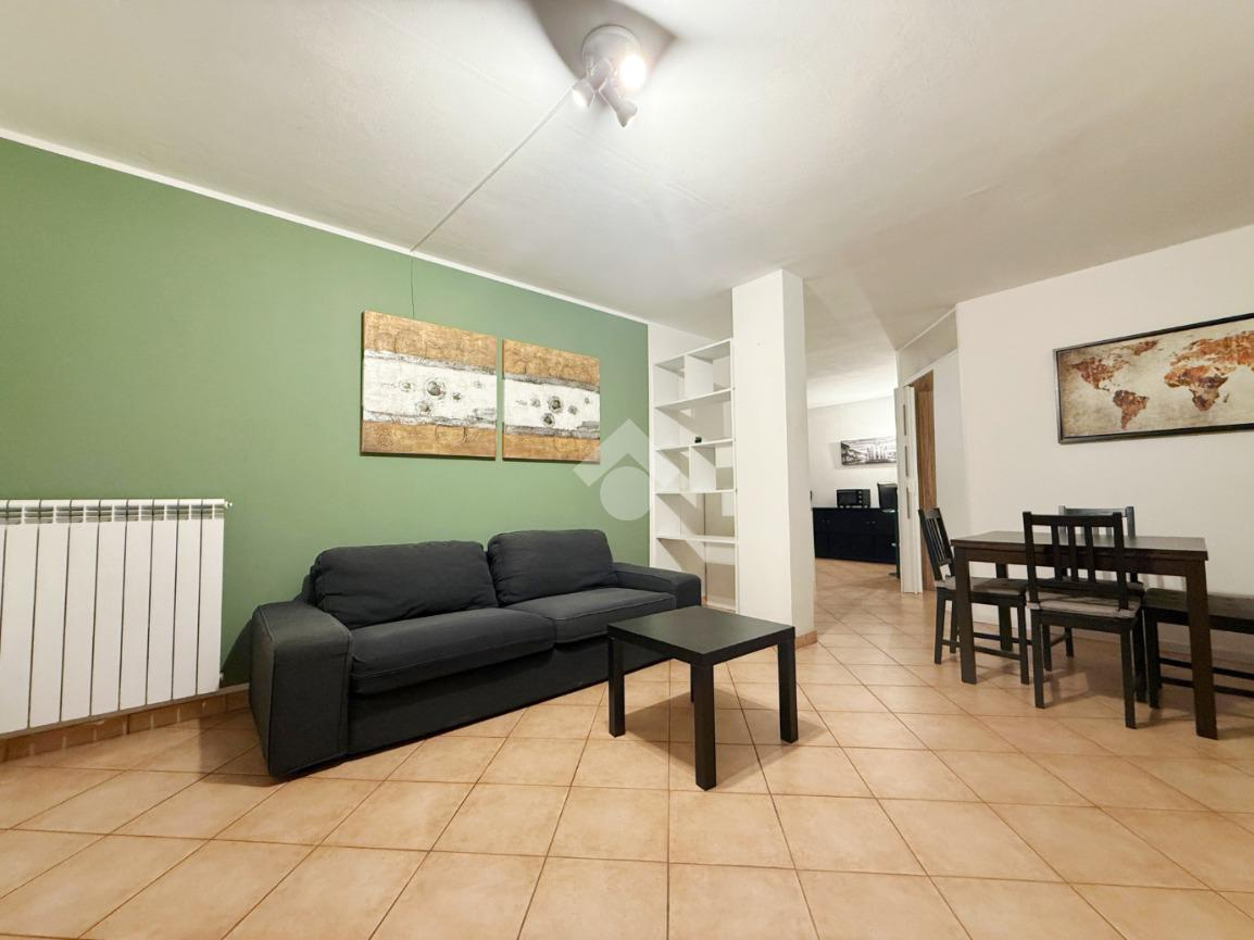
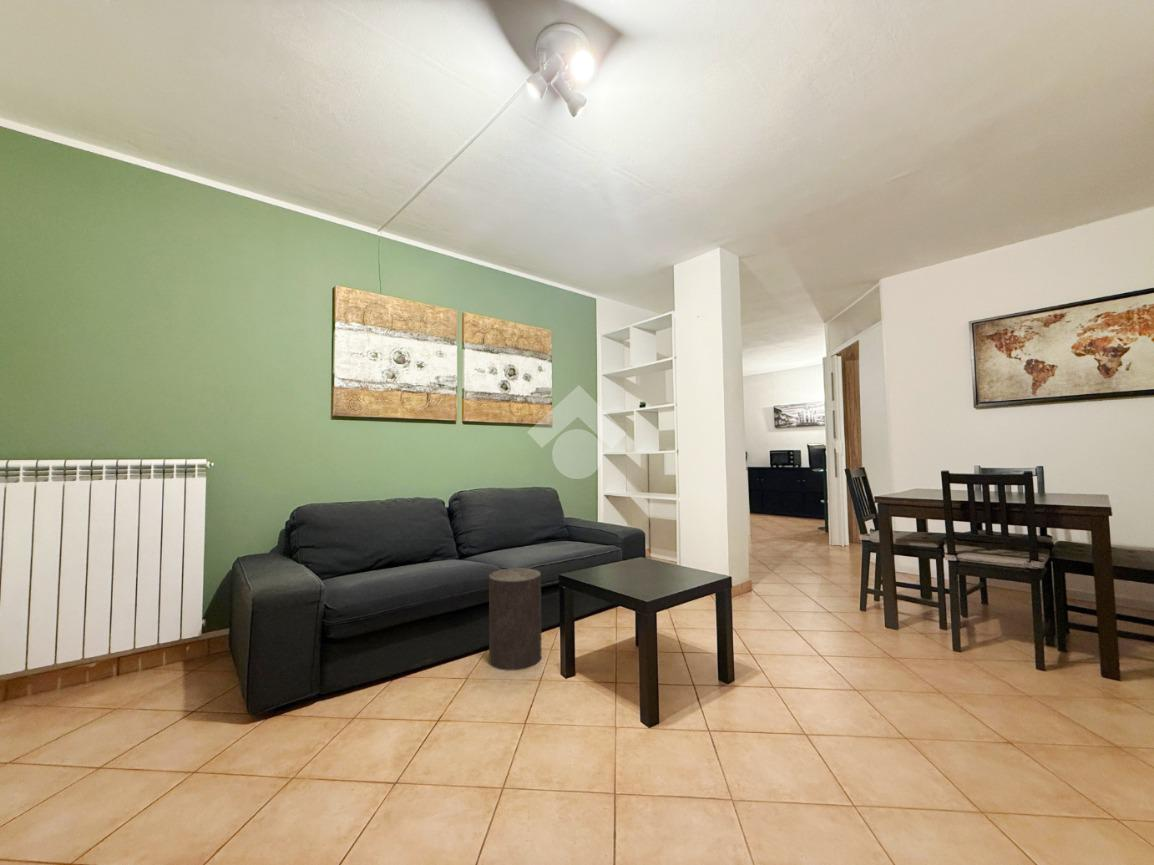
+ stool [488,567,543,672]
